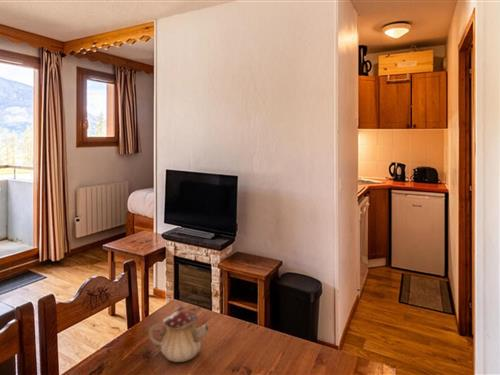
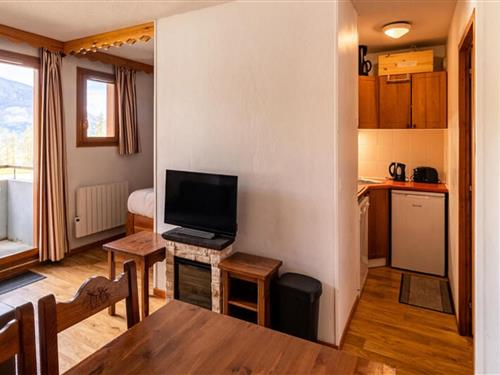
- teapot [148,305,210,363]
